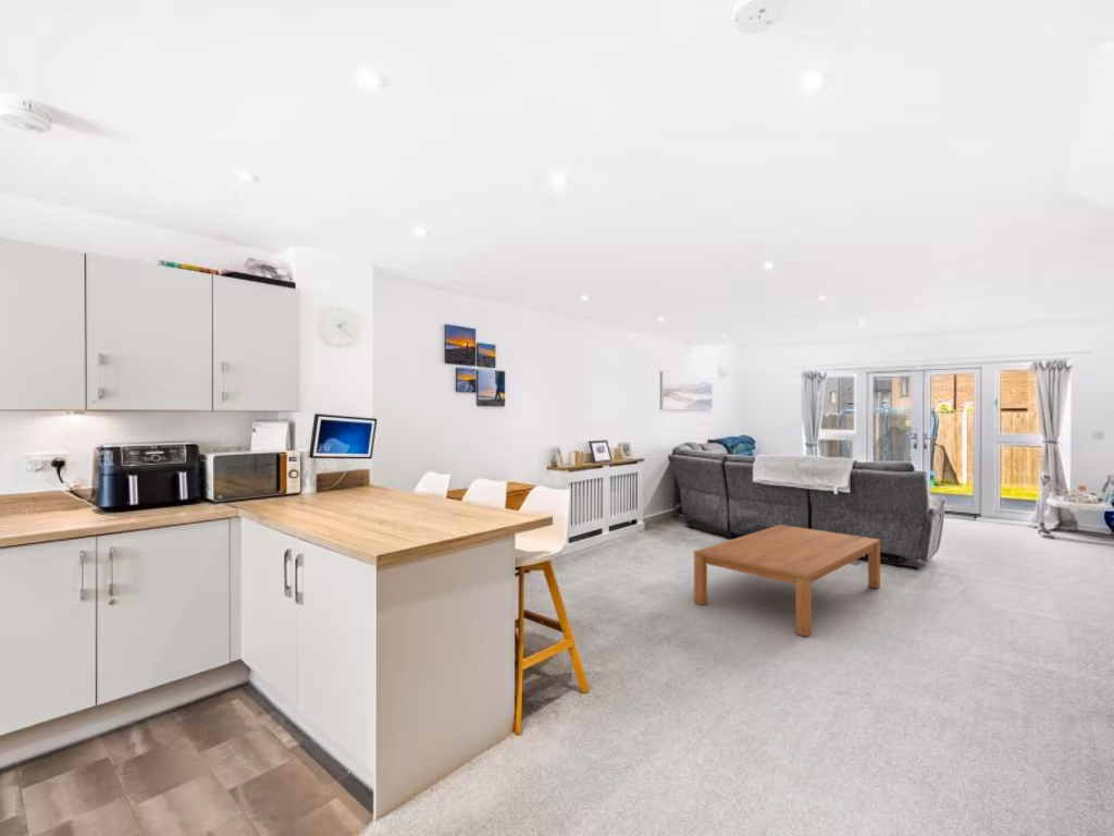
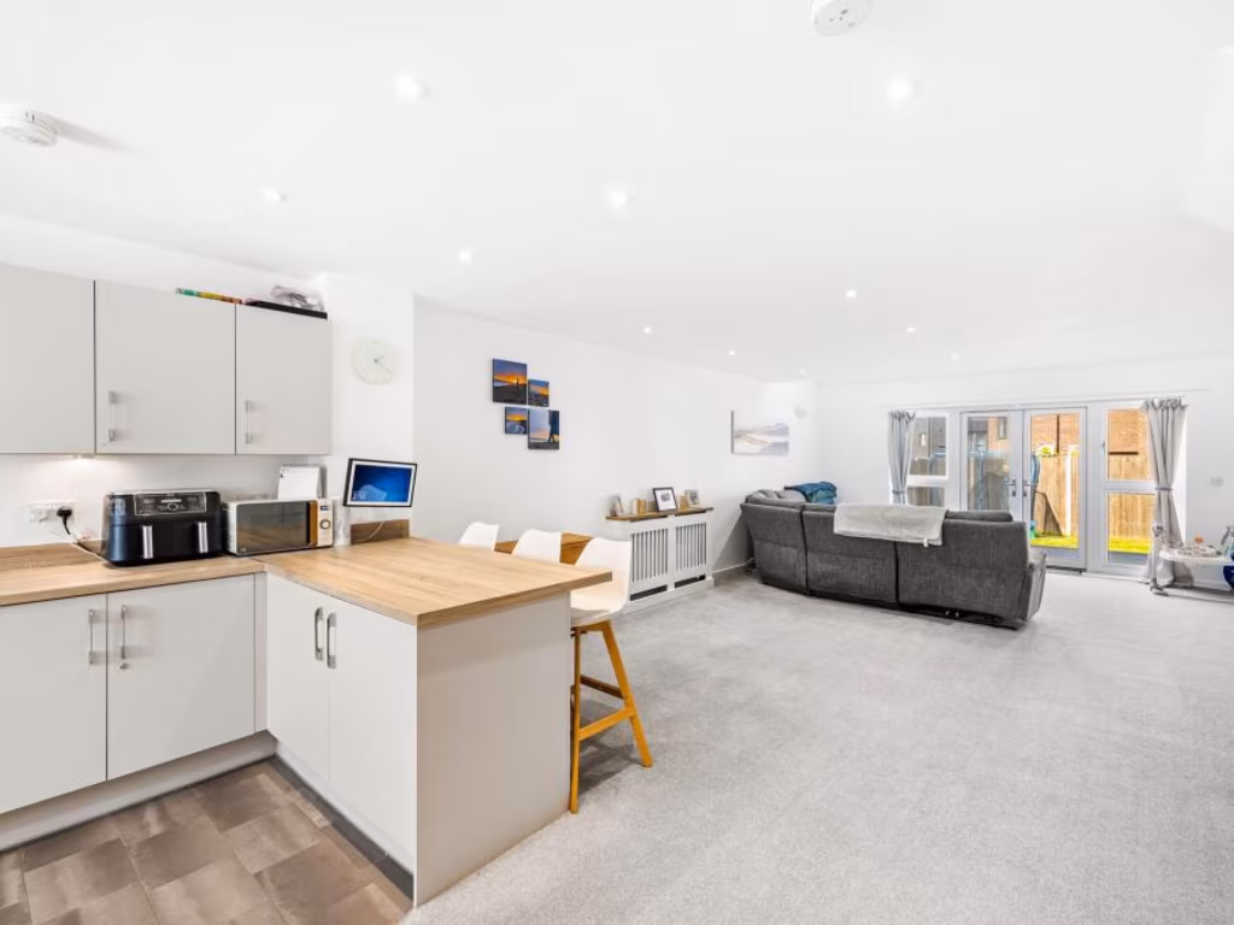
- coffee table [693,524,881,638]
